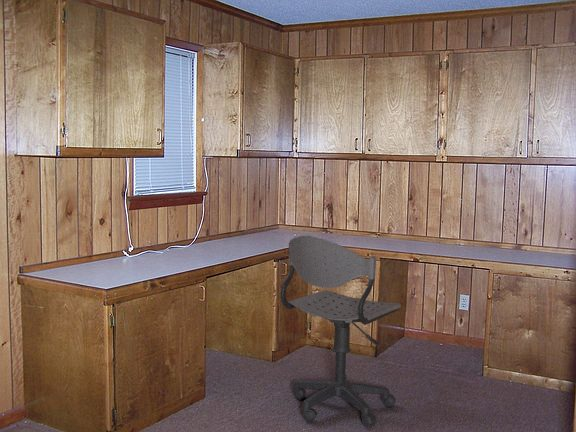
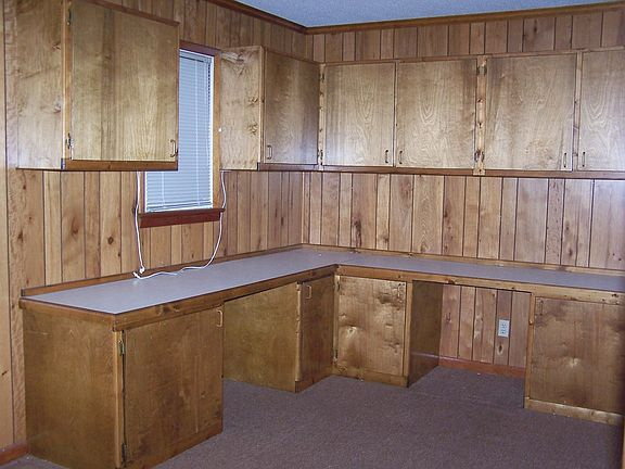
- office chair [280,235,402,428]
